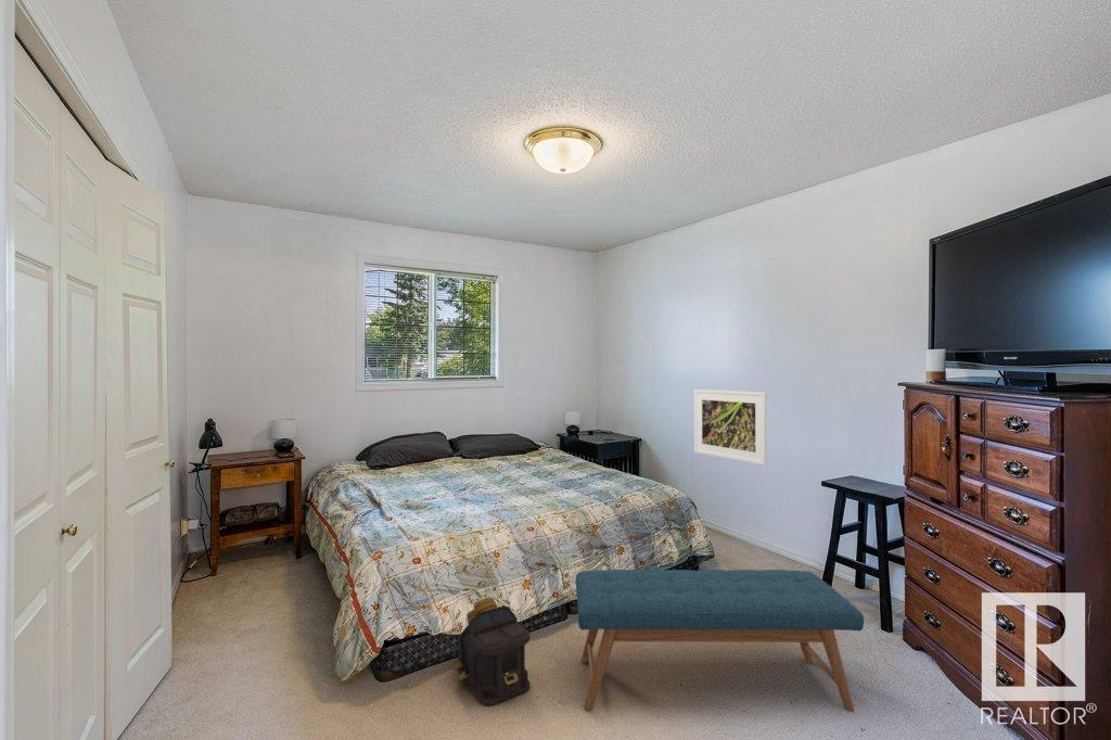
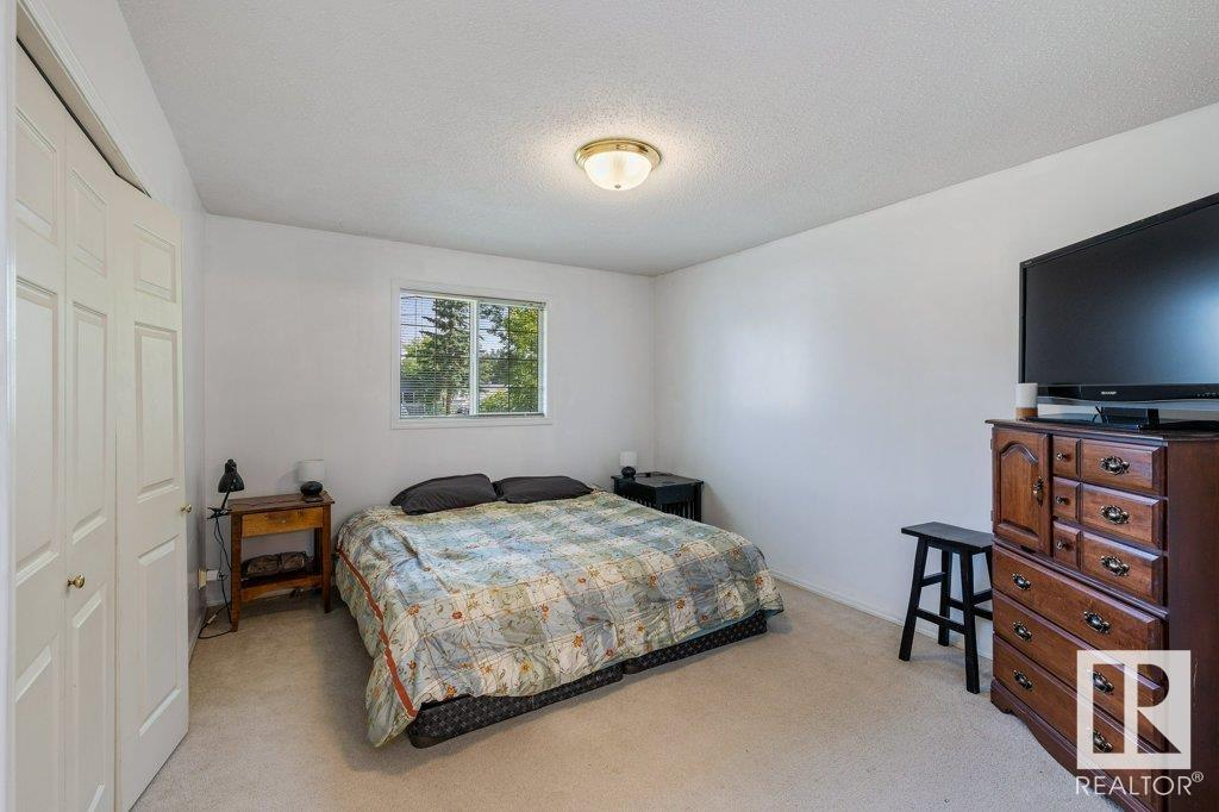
- backpack [454,597,531,706]
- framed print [693,388,768,467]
- bench [575,569,865,713]
